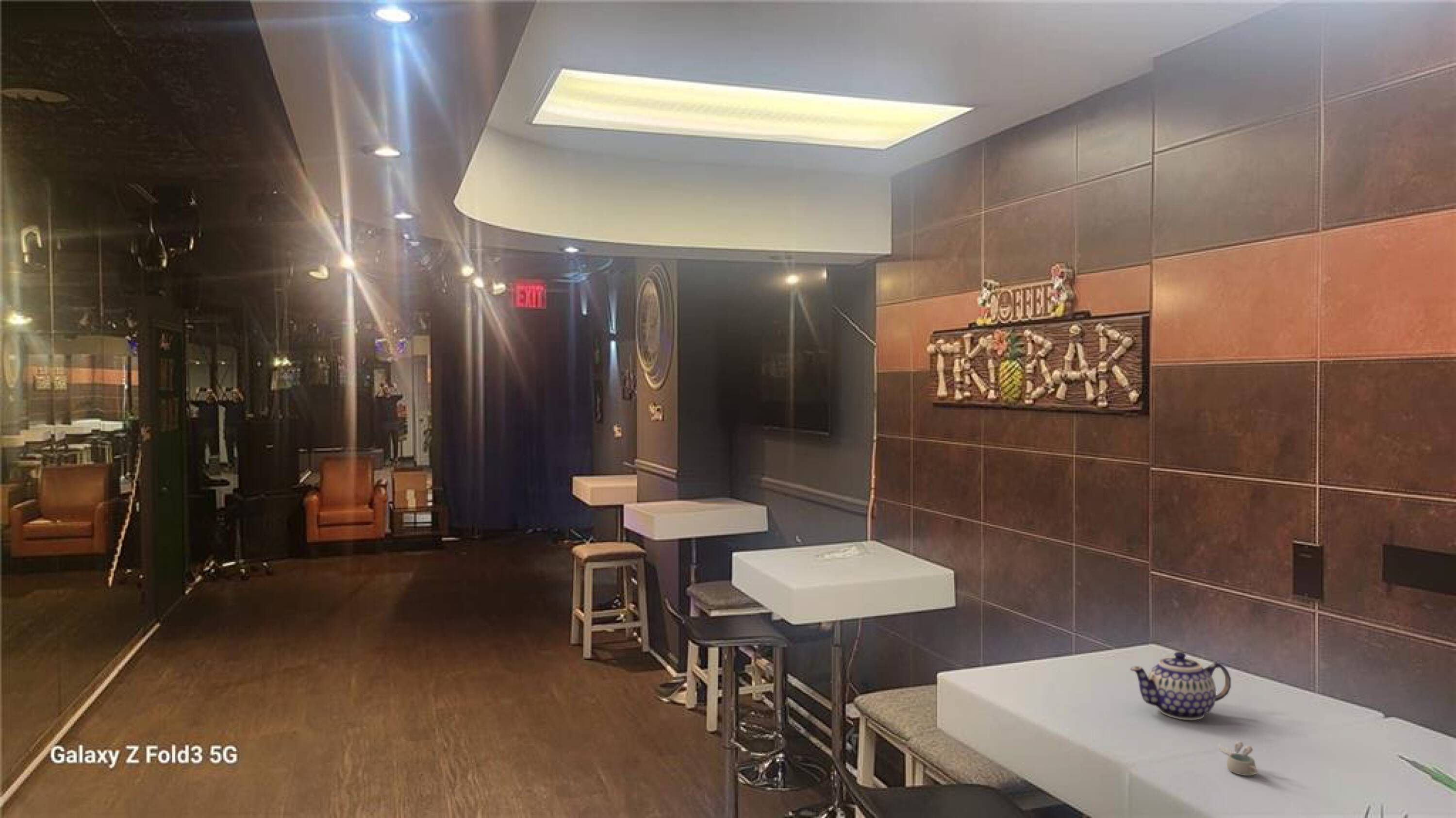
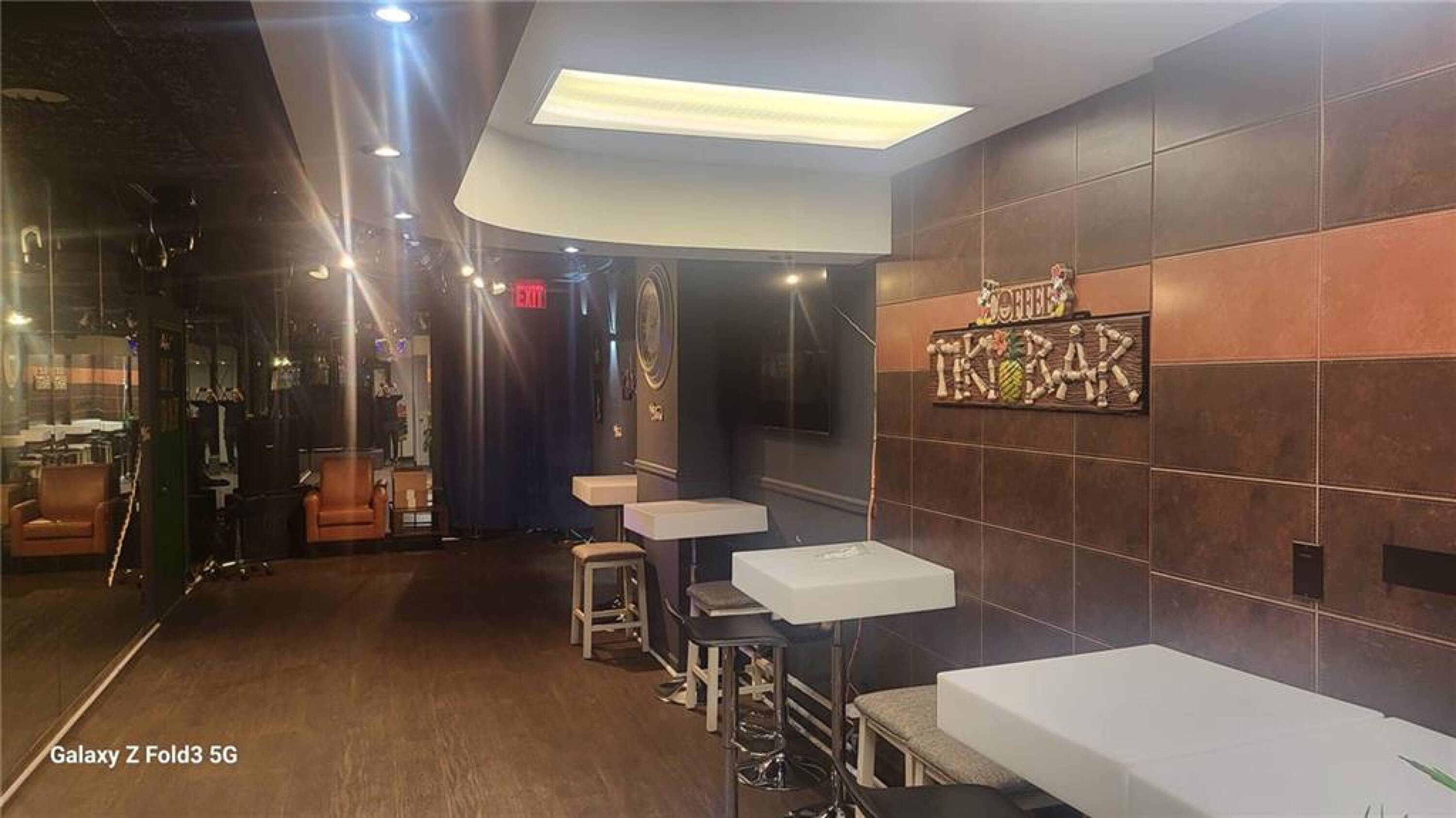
- cup [1218,740,1258,776]
- teapot [1130,651,1231,720]
